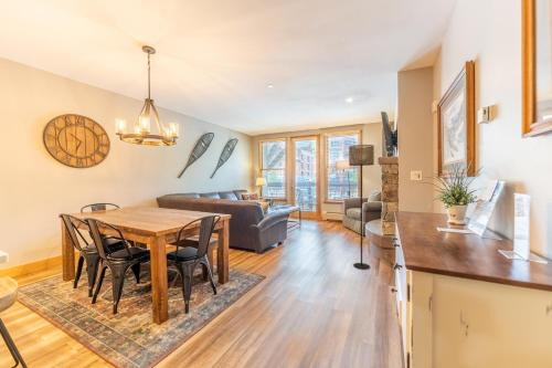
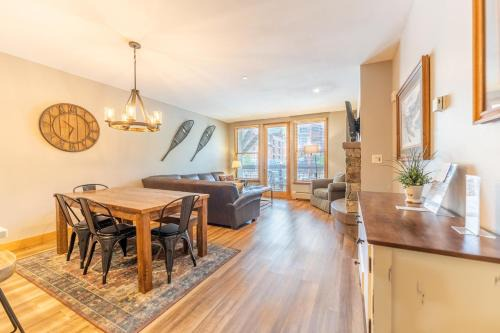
- floor lamp [348,144,375,270]
